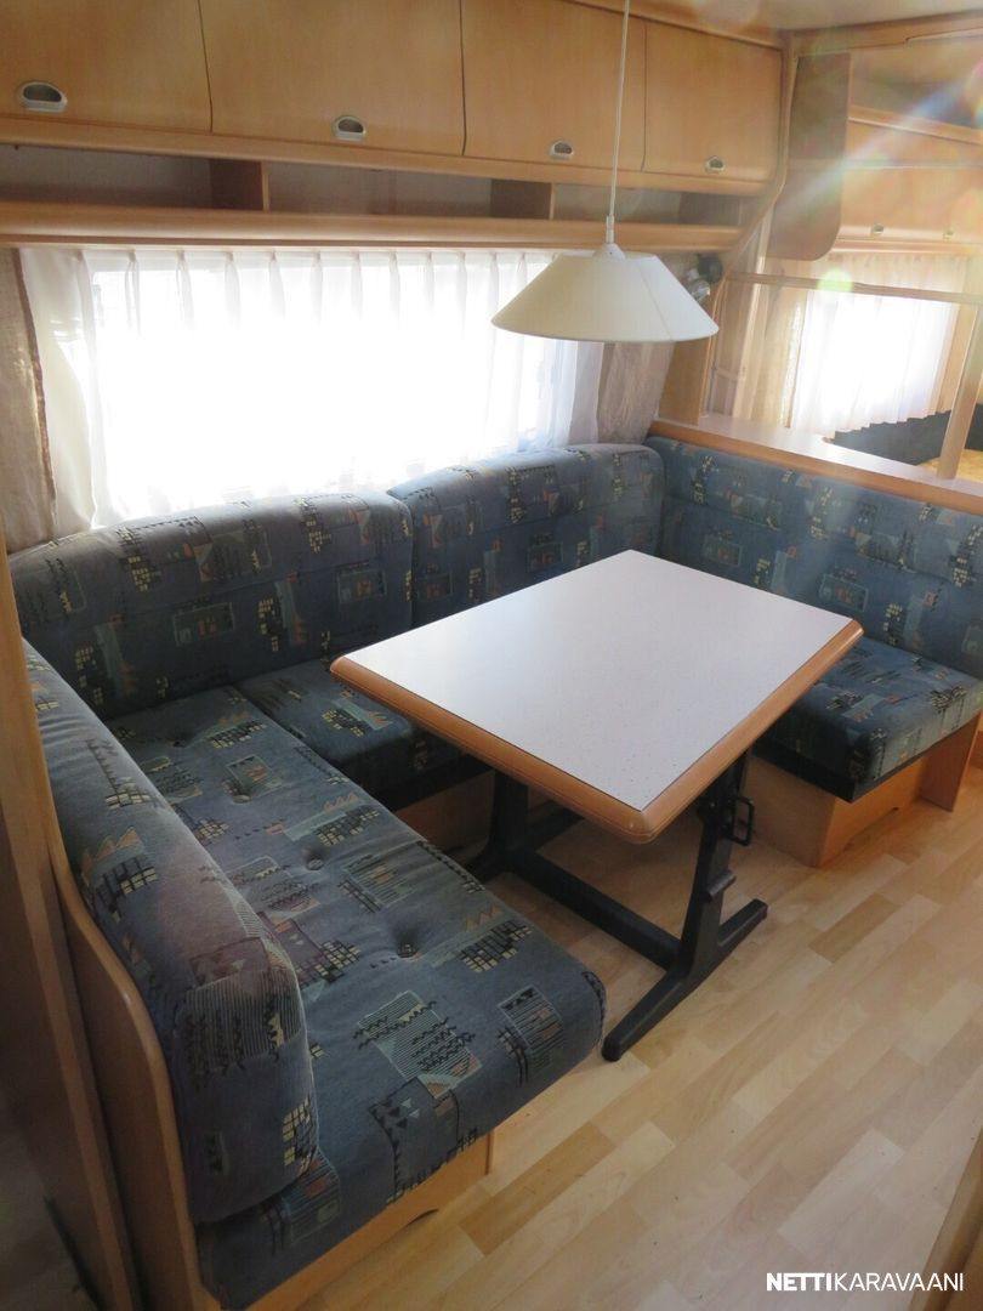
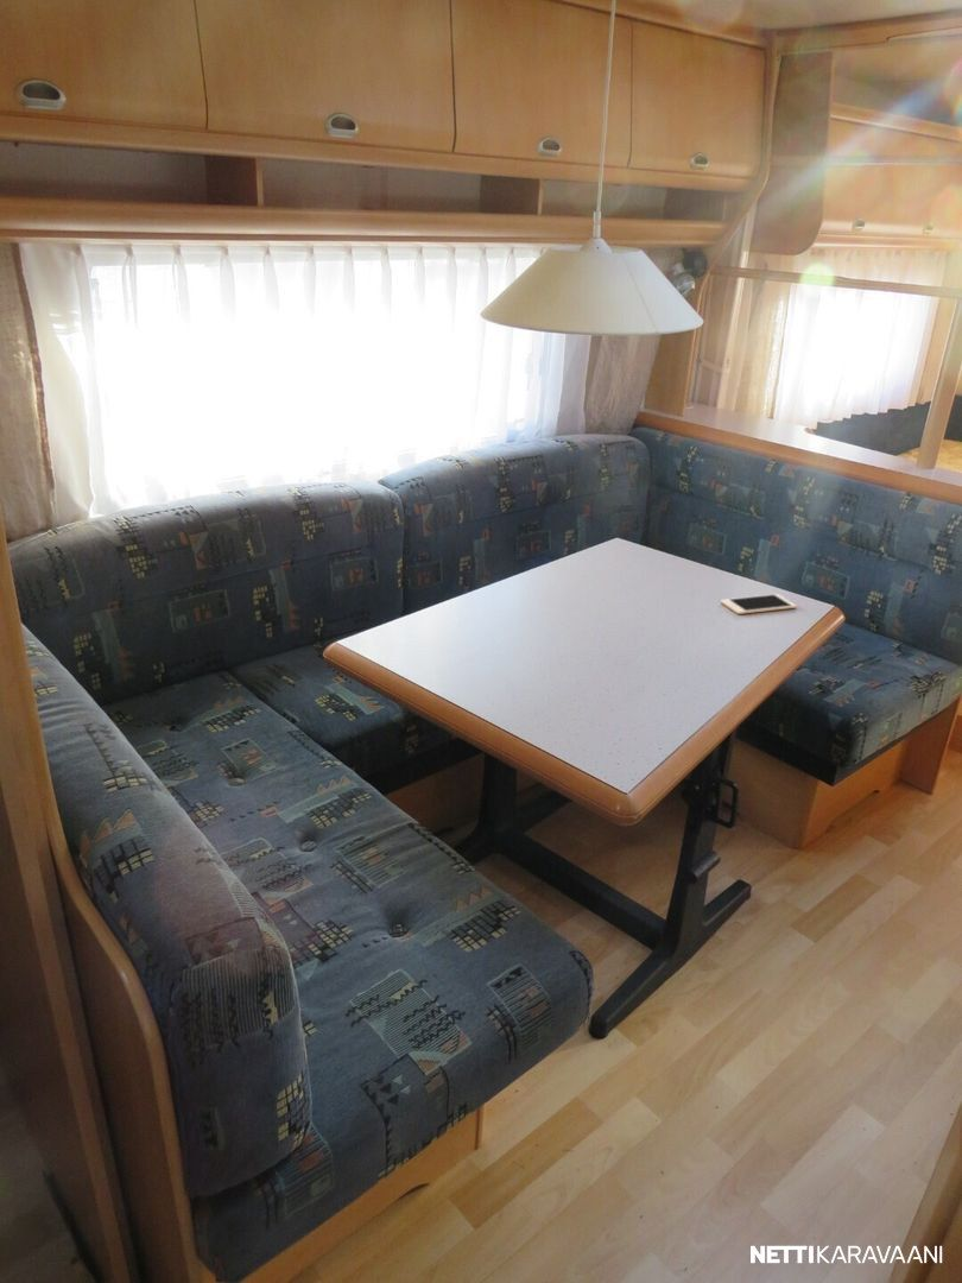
+ cell phone [720,593,798,615]
